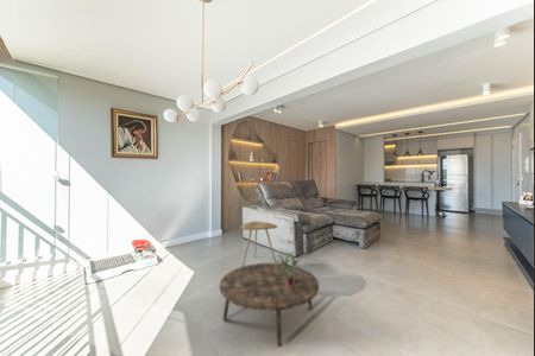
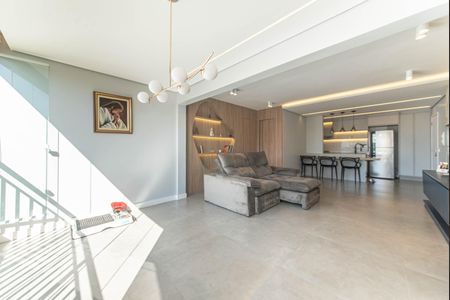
- side table [240,220,278,267]
- potted plant [273,250,307,287]
- coffee table [219,262,320,348]
